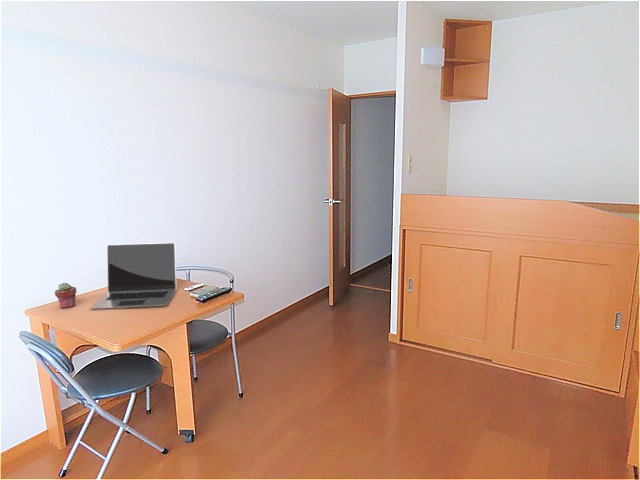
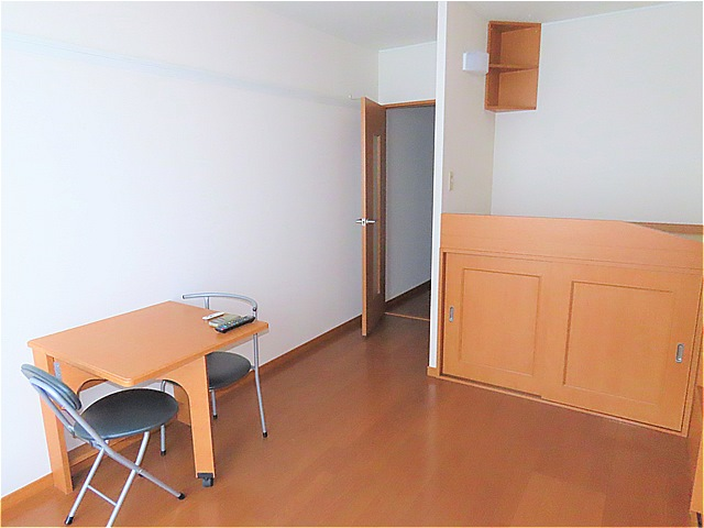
- laptop [89,242,177,310]
- potted succulent [54,282,77,309]
